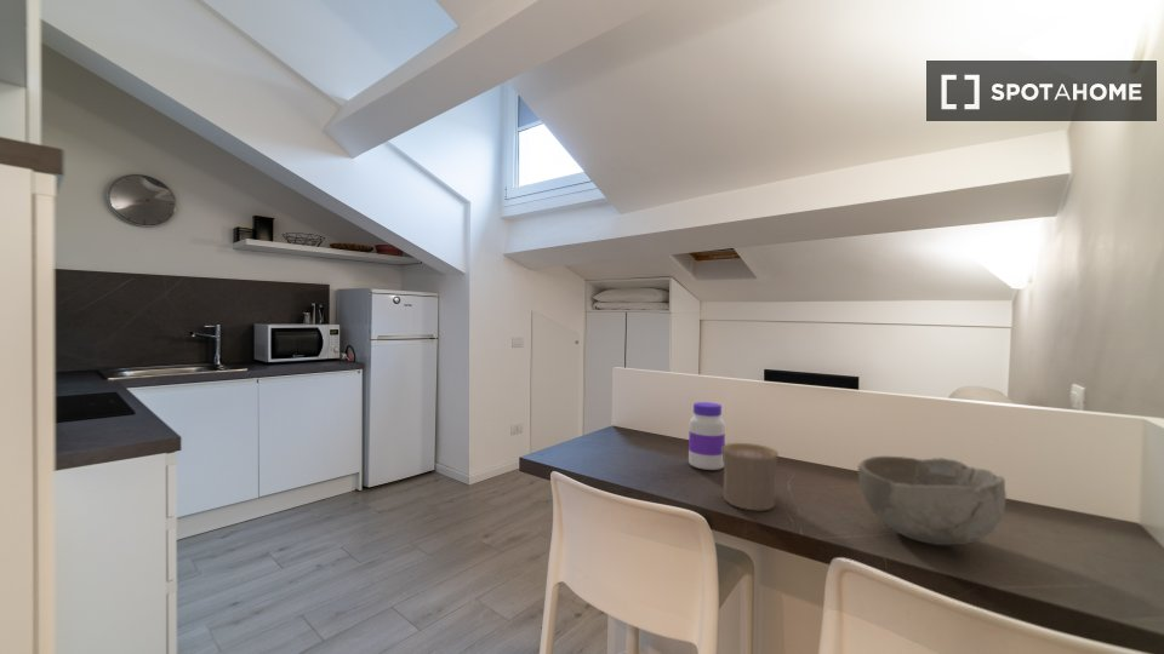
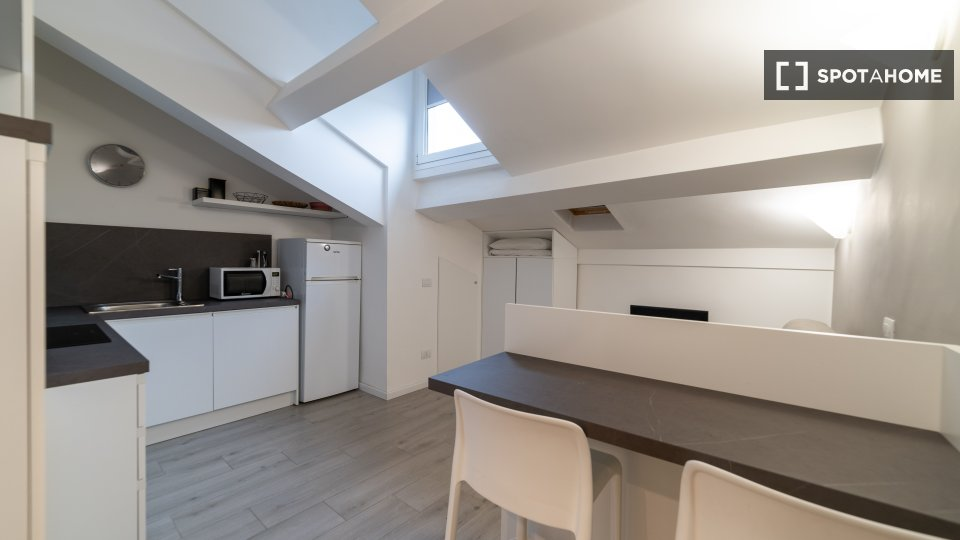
- jar [687,401,726,471]
- cup [723,442,780,511]
- bowl [857,455,1008,546]
